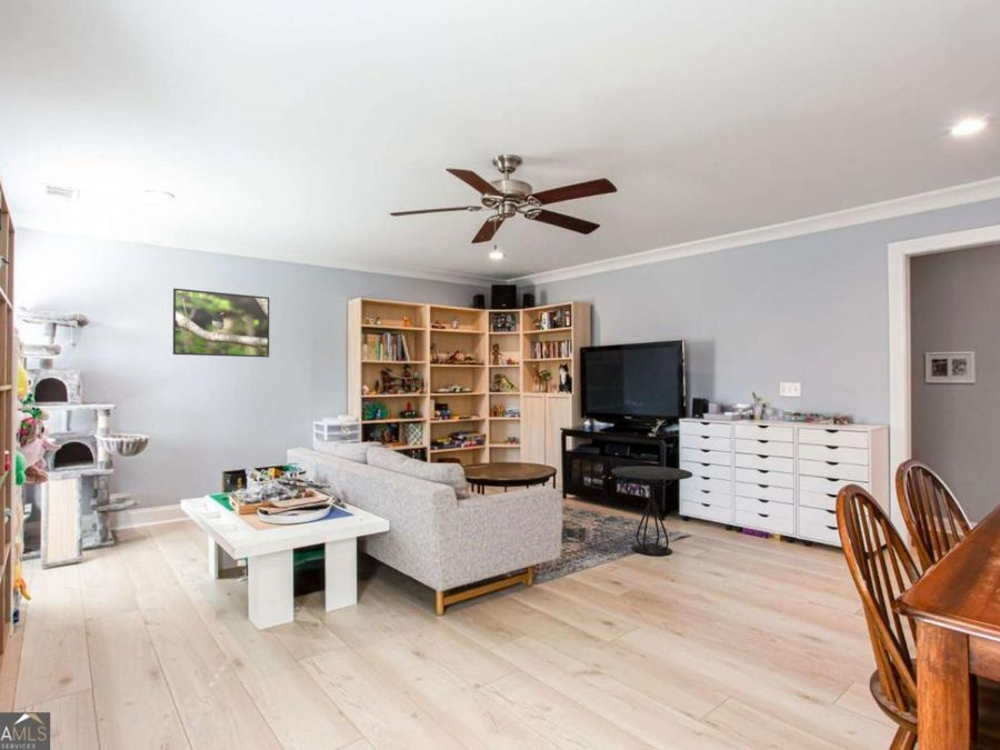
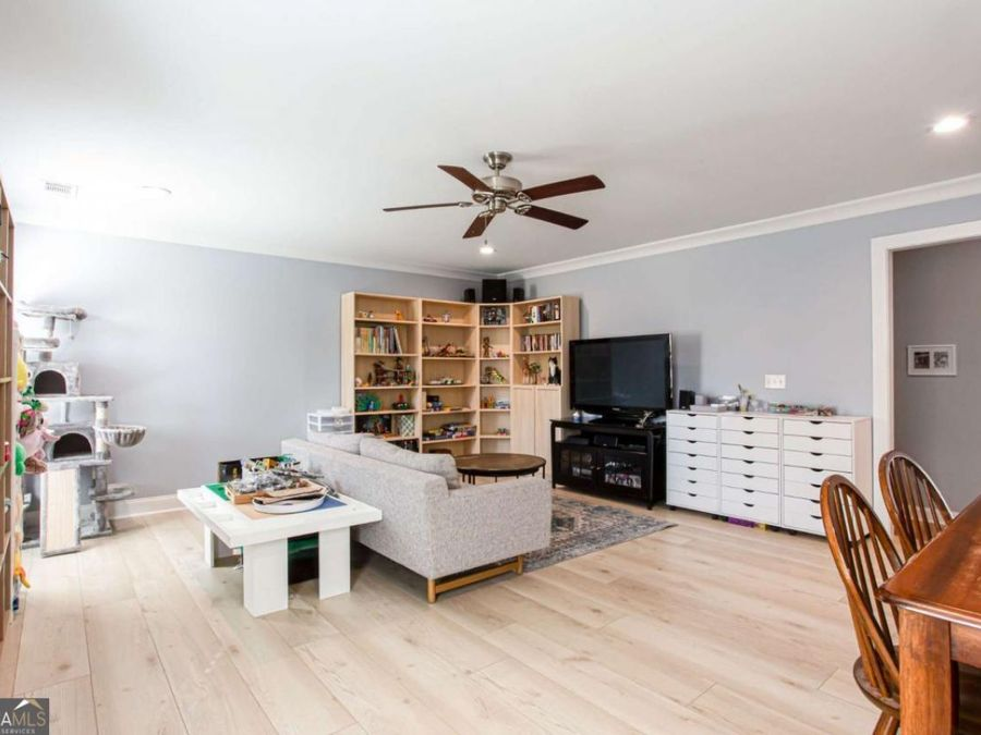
- side table [610,464,693,557]
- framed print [172,288,270,358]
